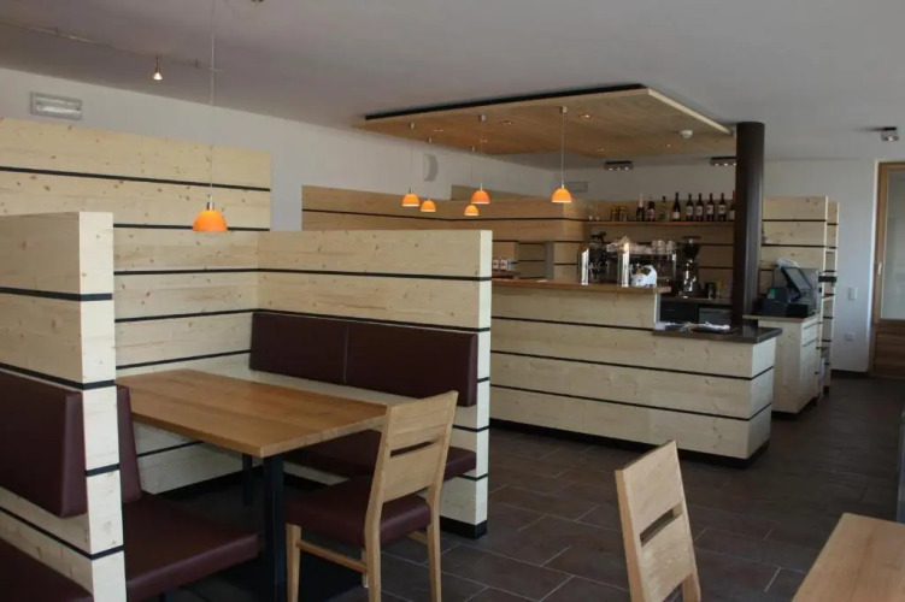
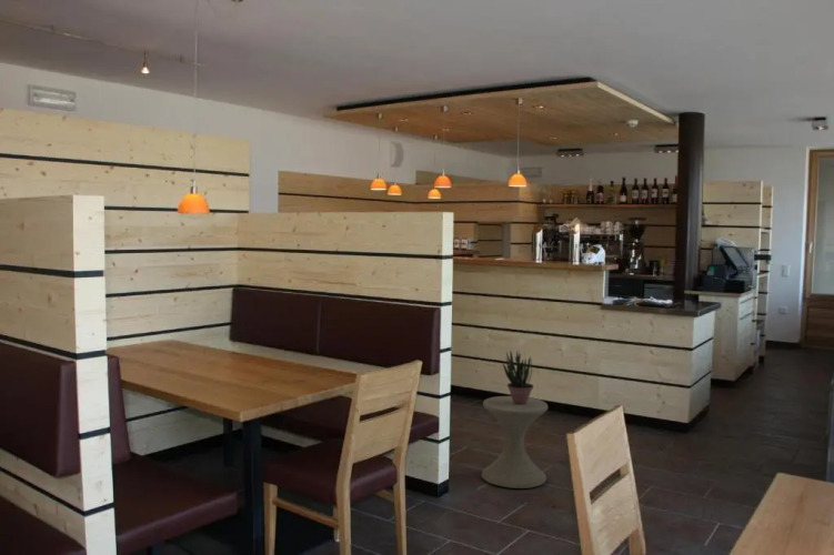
+ side table [481,395,549,490]
+ potted plant [502,350,534,404]
